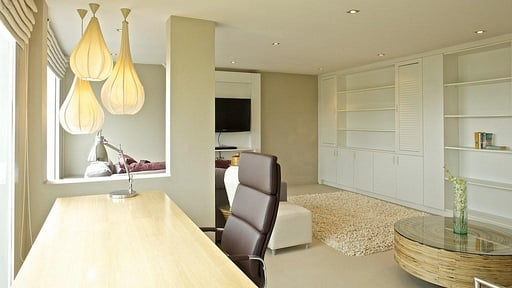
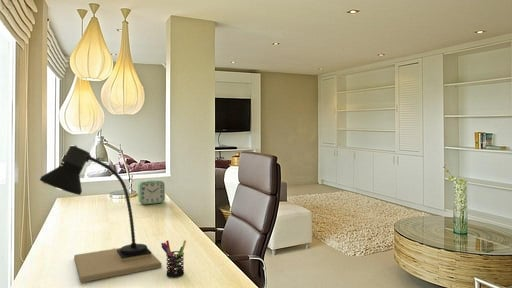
+ desk lamp [39,144,163,283]
+ alarm clock [137,179,166,205]
+ pen holder [160,239,187,278]
